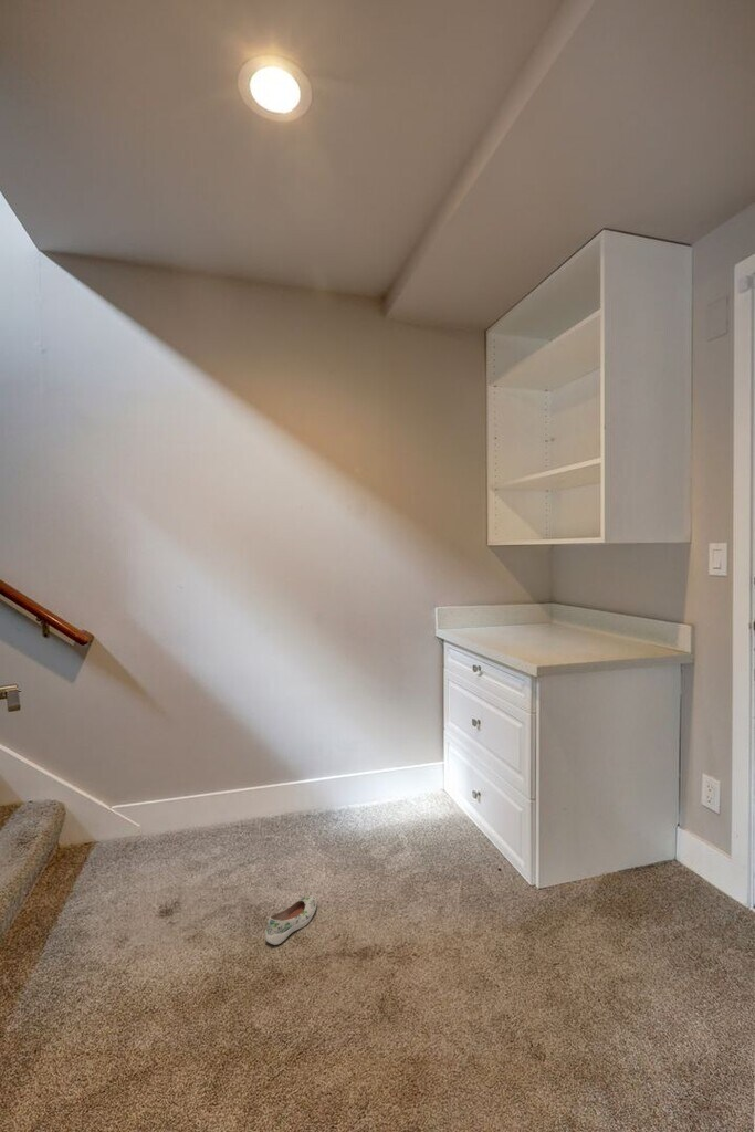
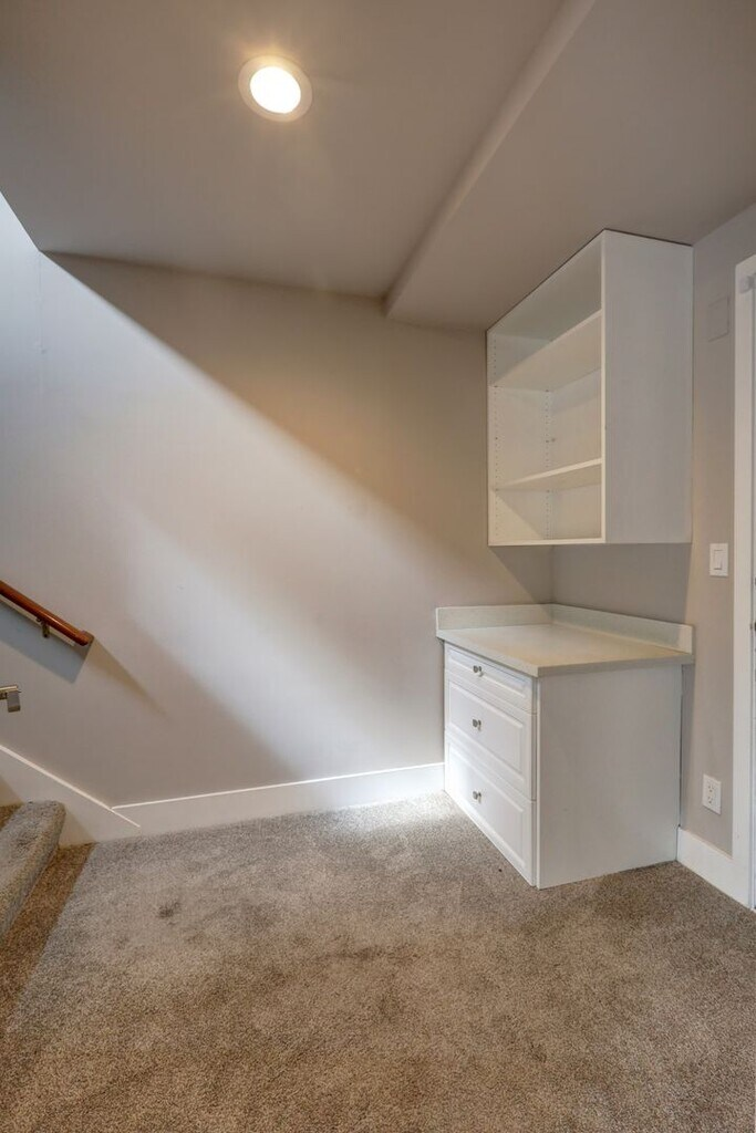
- shoe [264,894,318,946]
